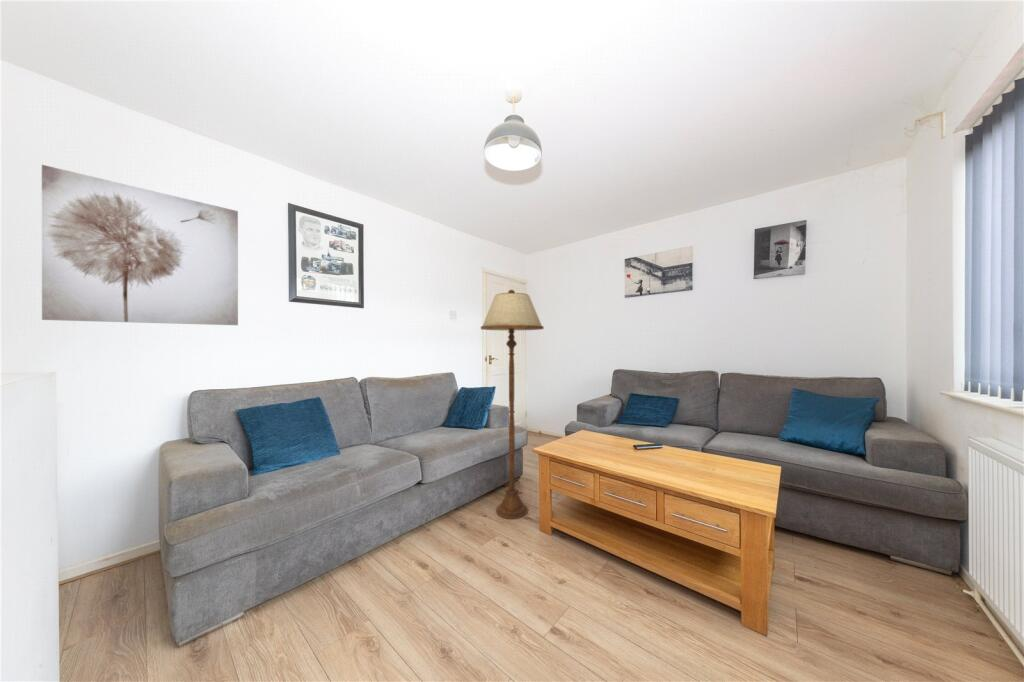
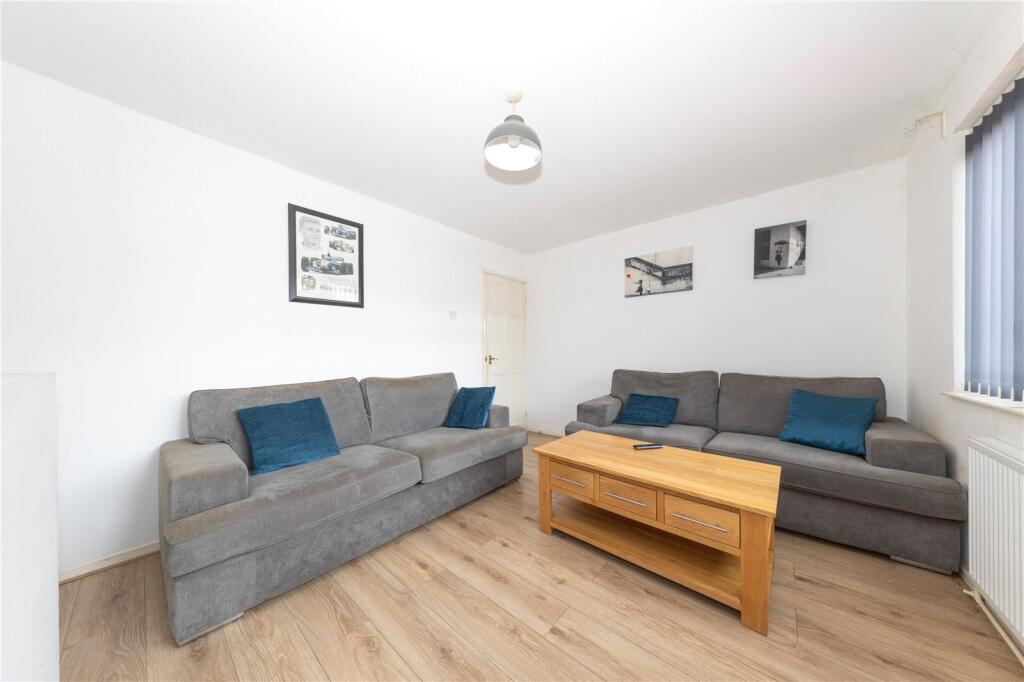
- wall art [41,164,239,326]
- floor lamp [480,289,545,520]
